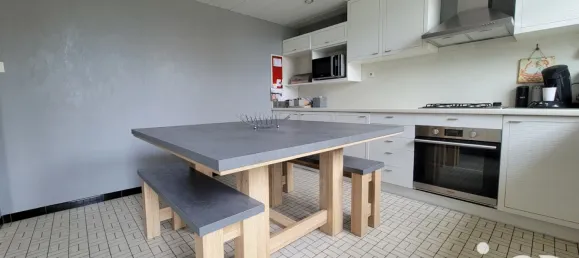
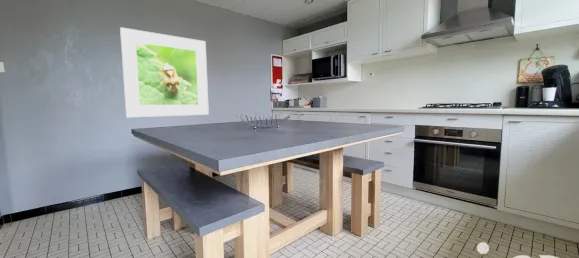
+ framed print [119,26,210,118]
